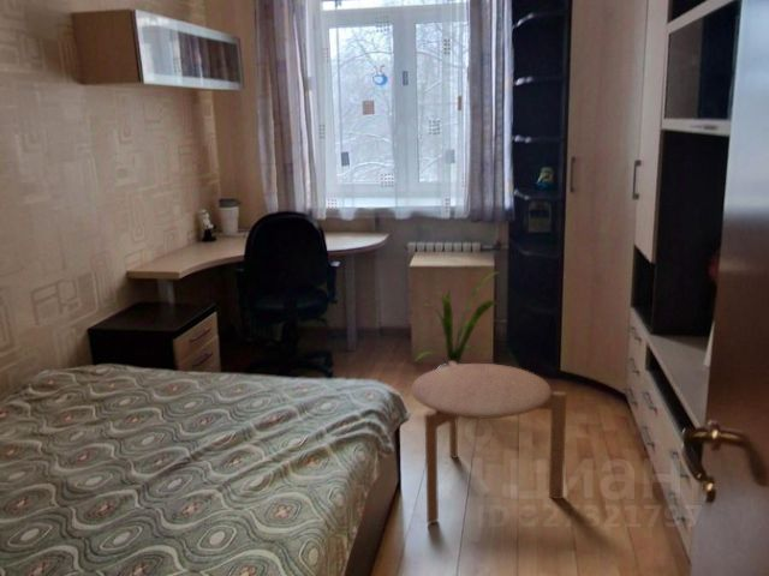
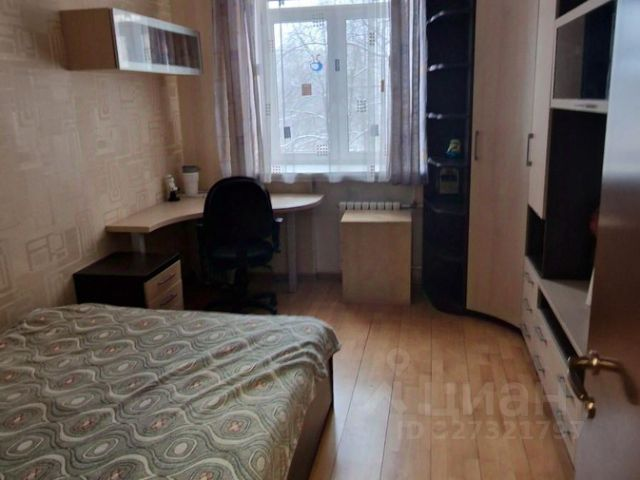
- house plant [413,270,501,368]
- side table [411,361,567,526]
